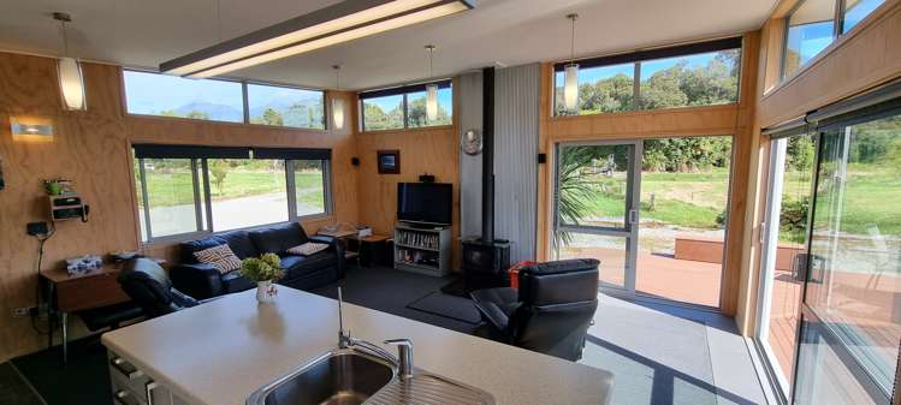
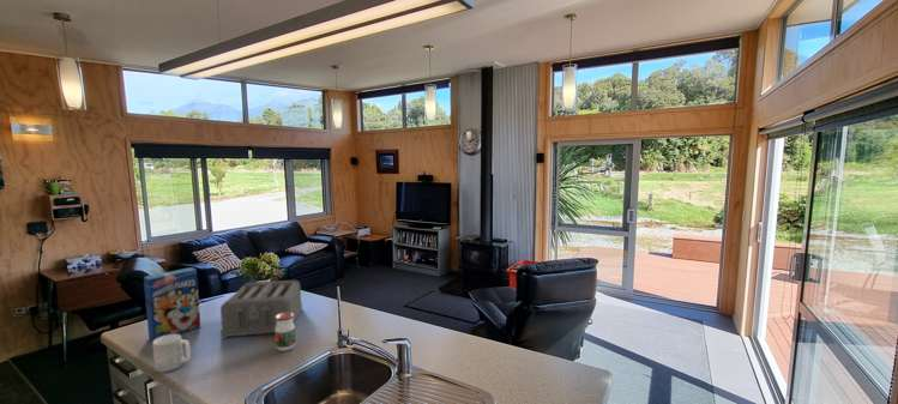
+ mug [151,334,192,374]
+ jar [273,313,296,352]
+ toaster [219,279,303,339]
+ cereal box [143,266,201,343]
